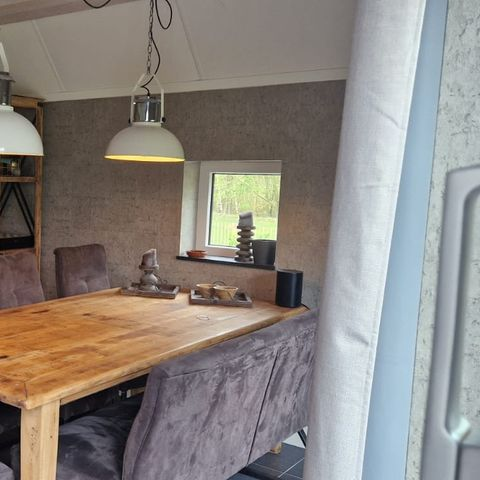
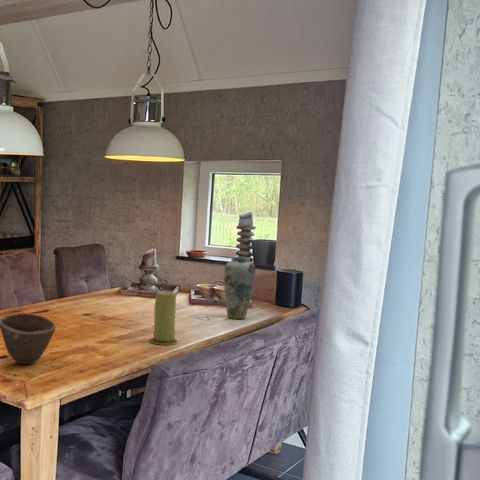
+ vase [223,255,257,320]
+ candle [148,290,179,346]
+ bowl [0,312,57,365]
